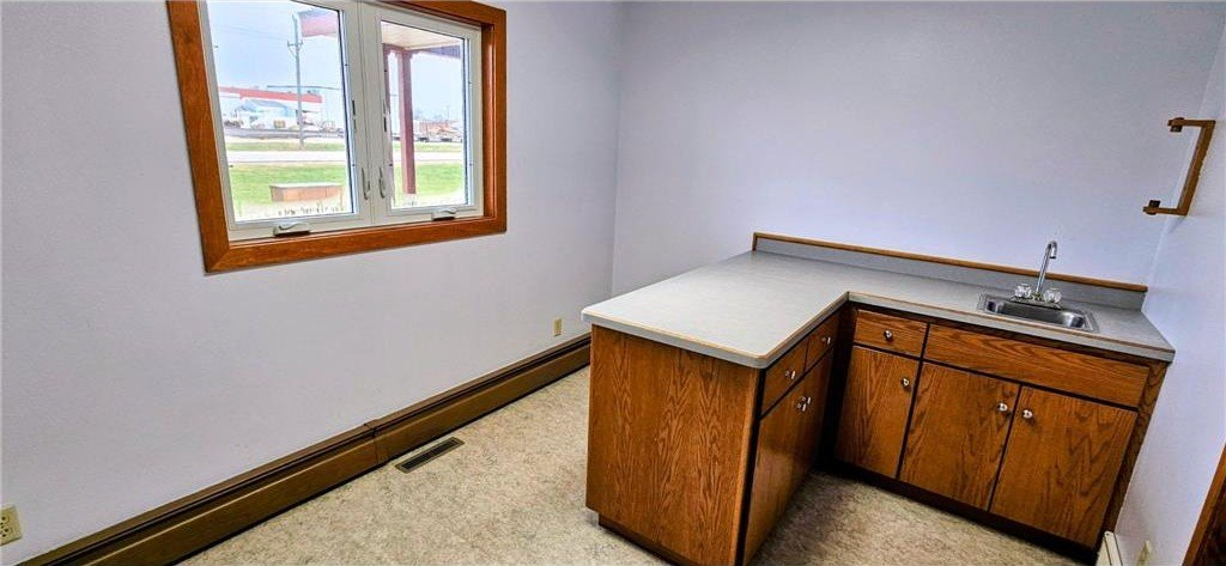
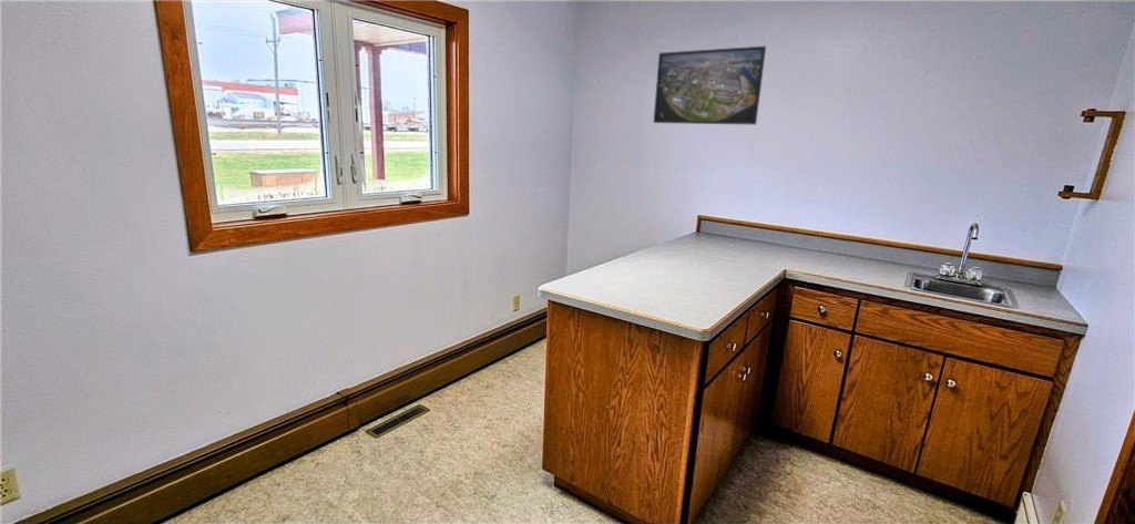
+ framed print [653,45,767,126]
